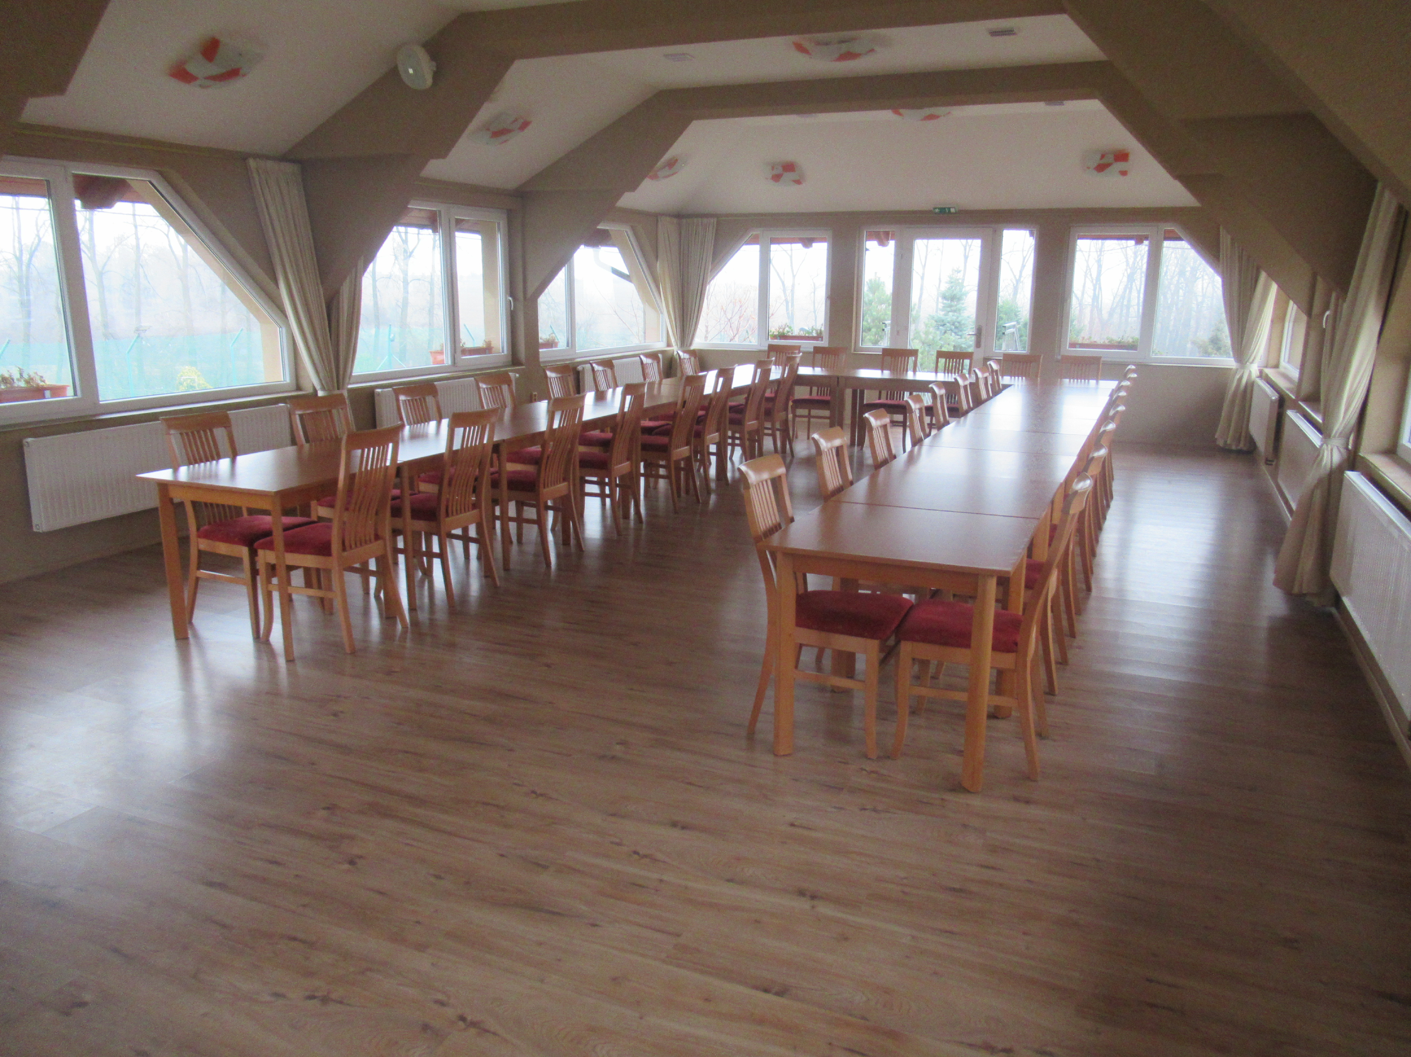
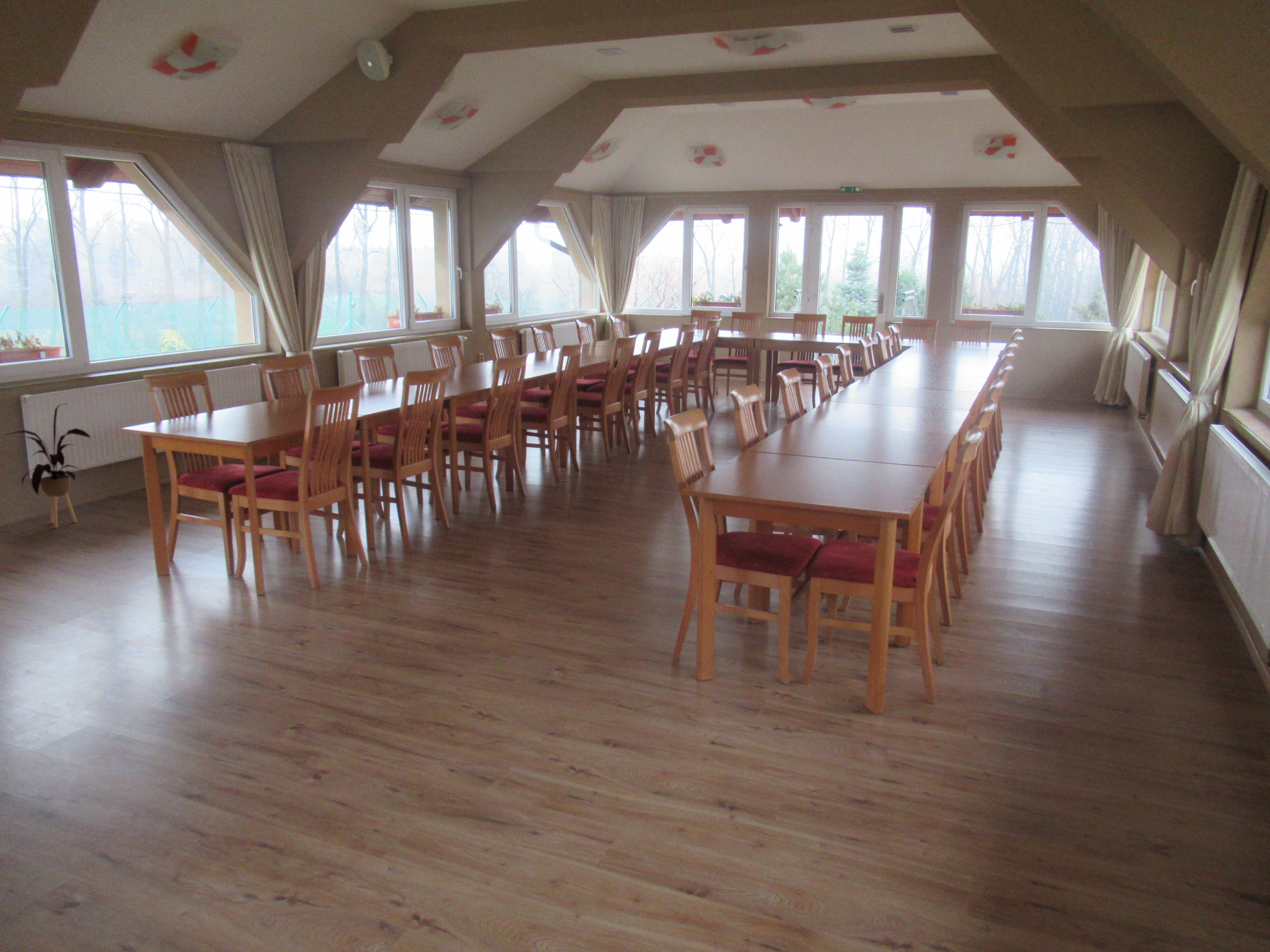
+ house plant [4,403,91,528]
